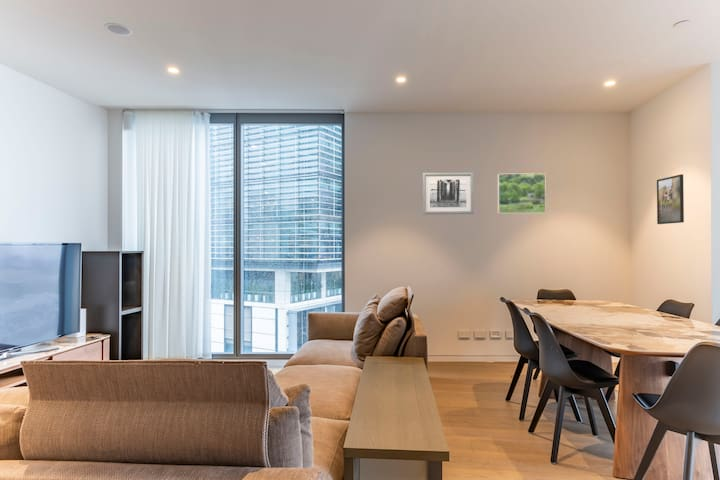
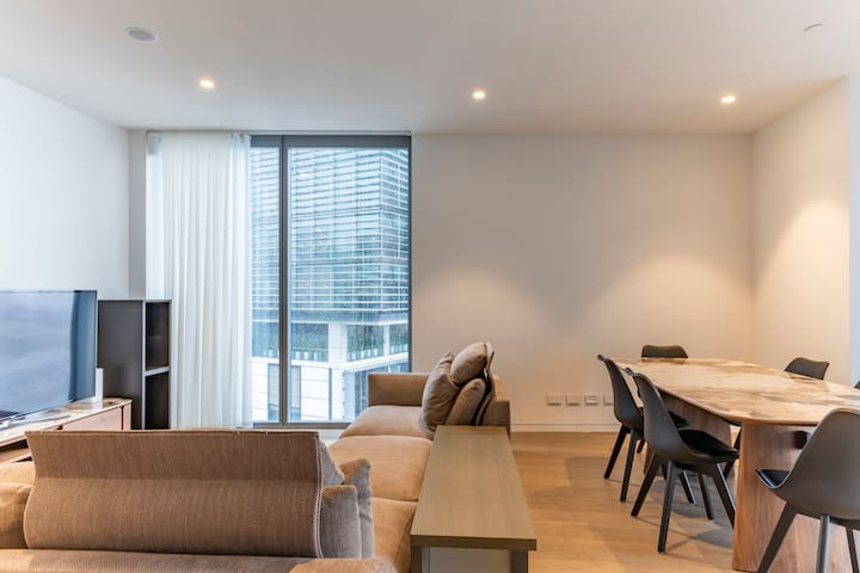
- wall art [422,171,475,215]
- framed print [497,172,547,214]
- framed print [656,173,685,225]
